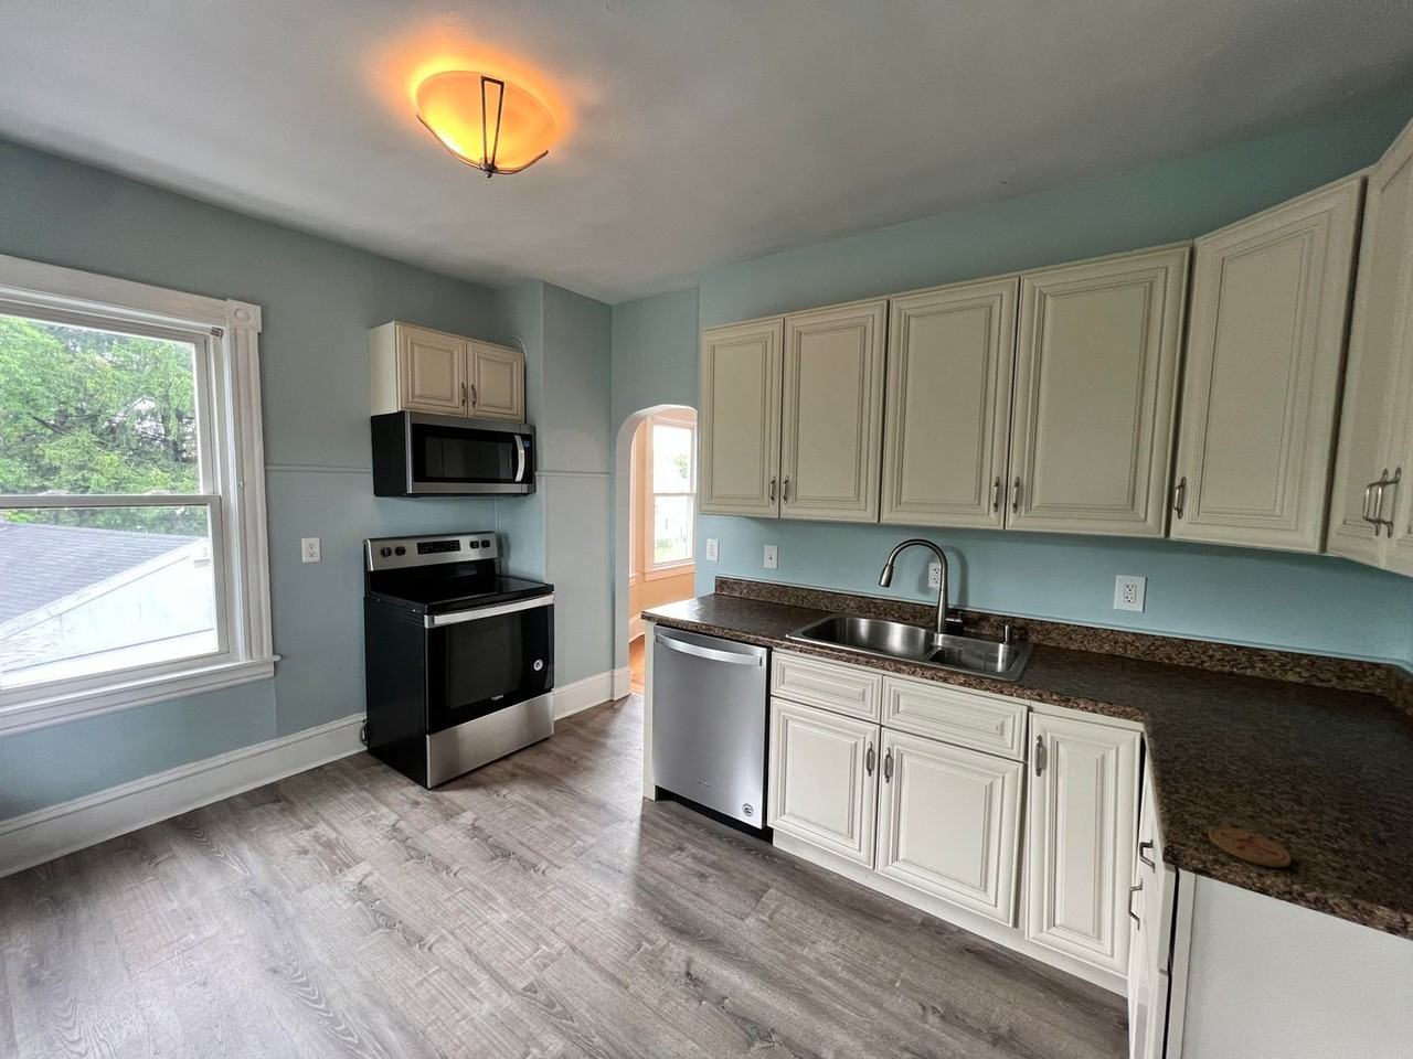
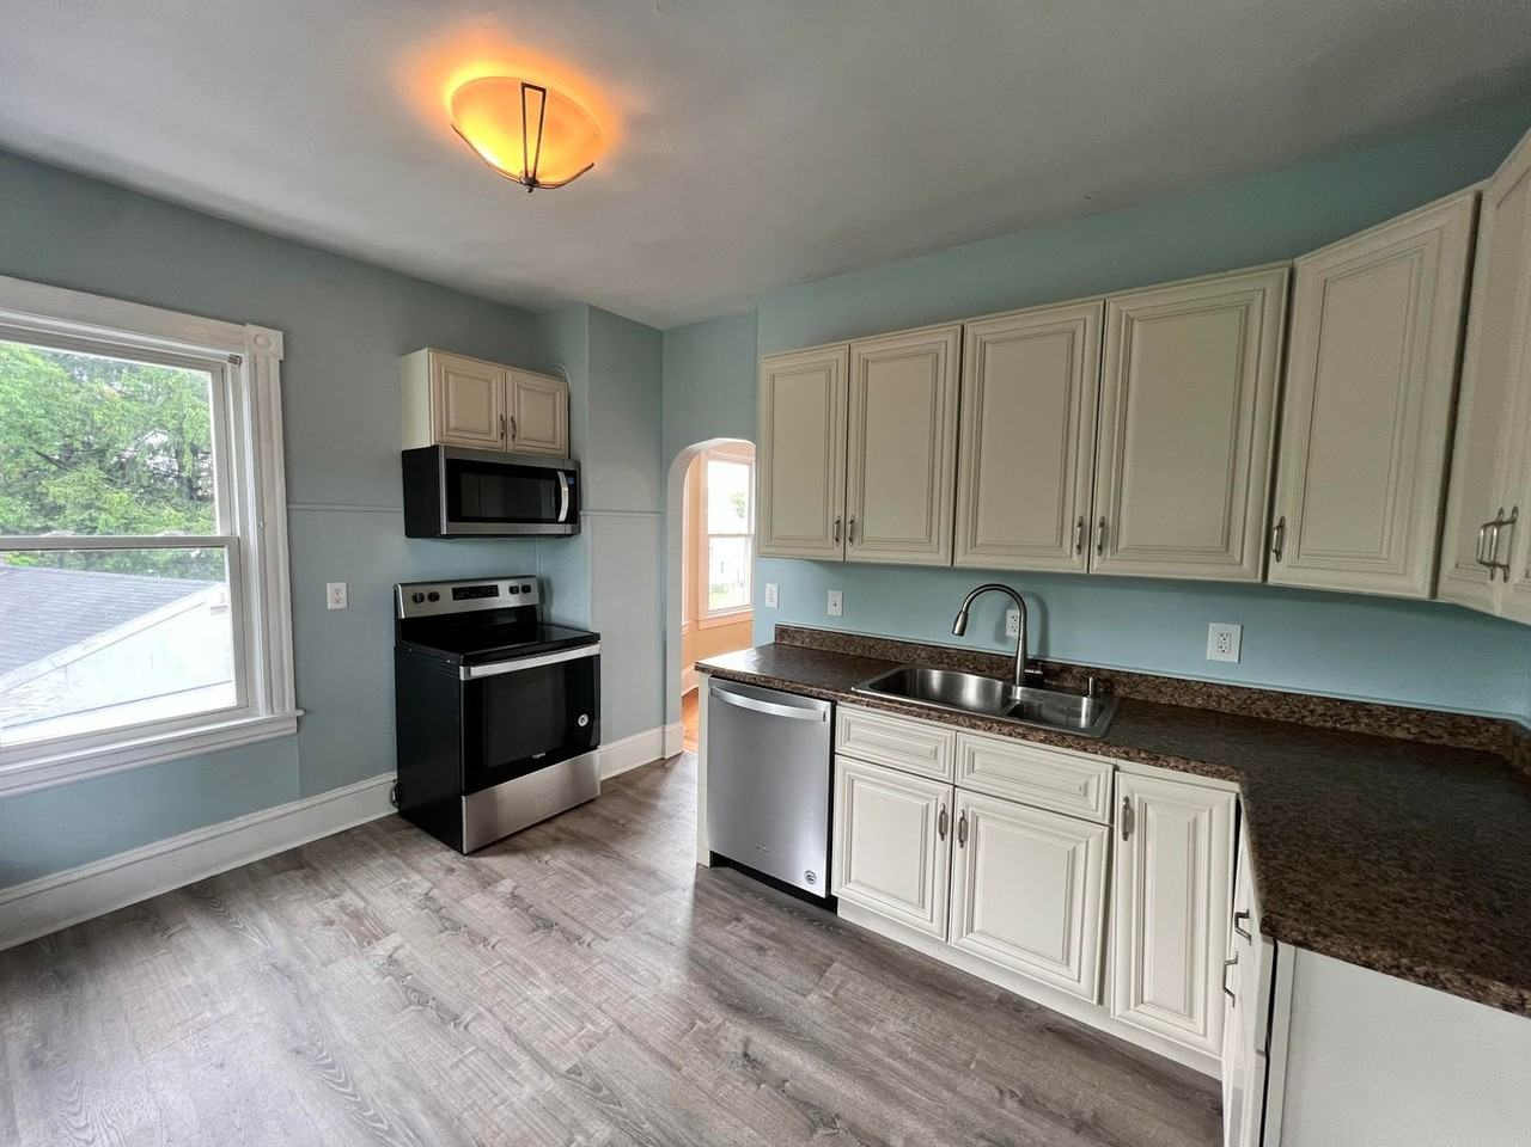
- coaster [1207,825,1293,868]
